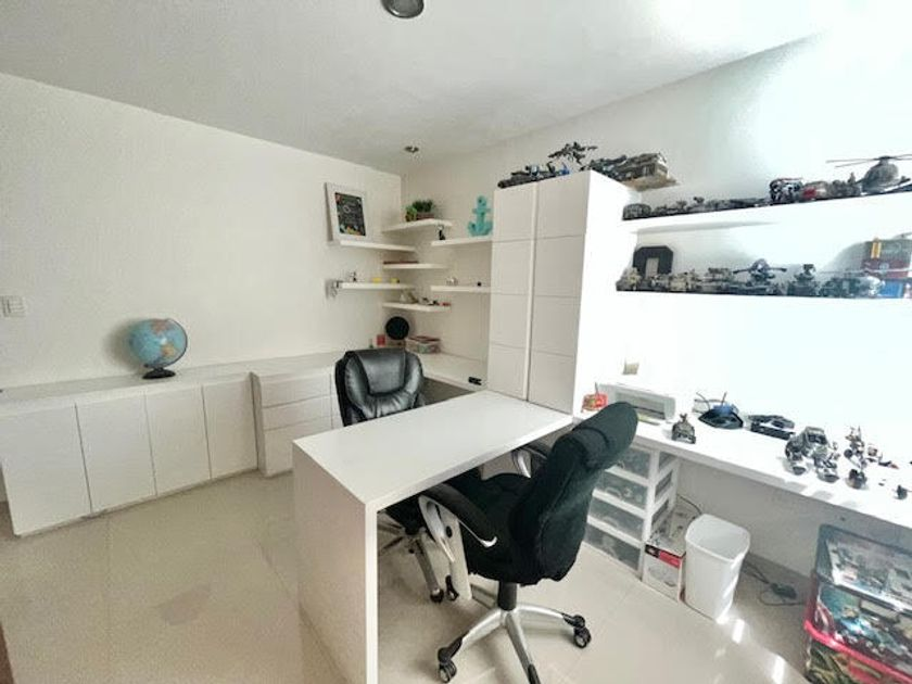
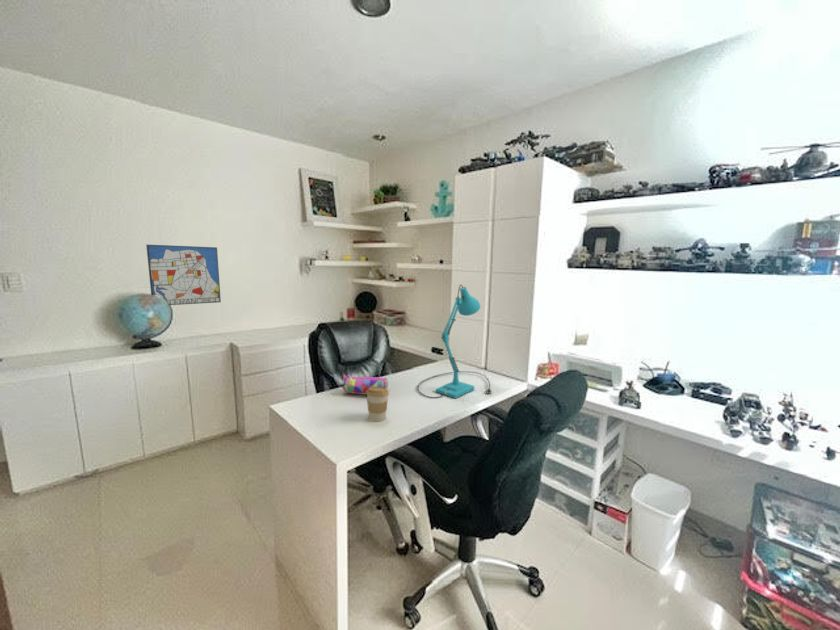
+ desk lamp [417,284,492,399]
+ wall art [145,244,222,306]
+ coffee cup [365,387,390,422]
+ pencil case [341,374,389,395]
